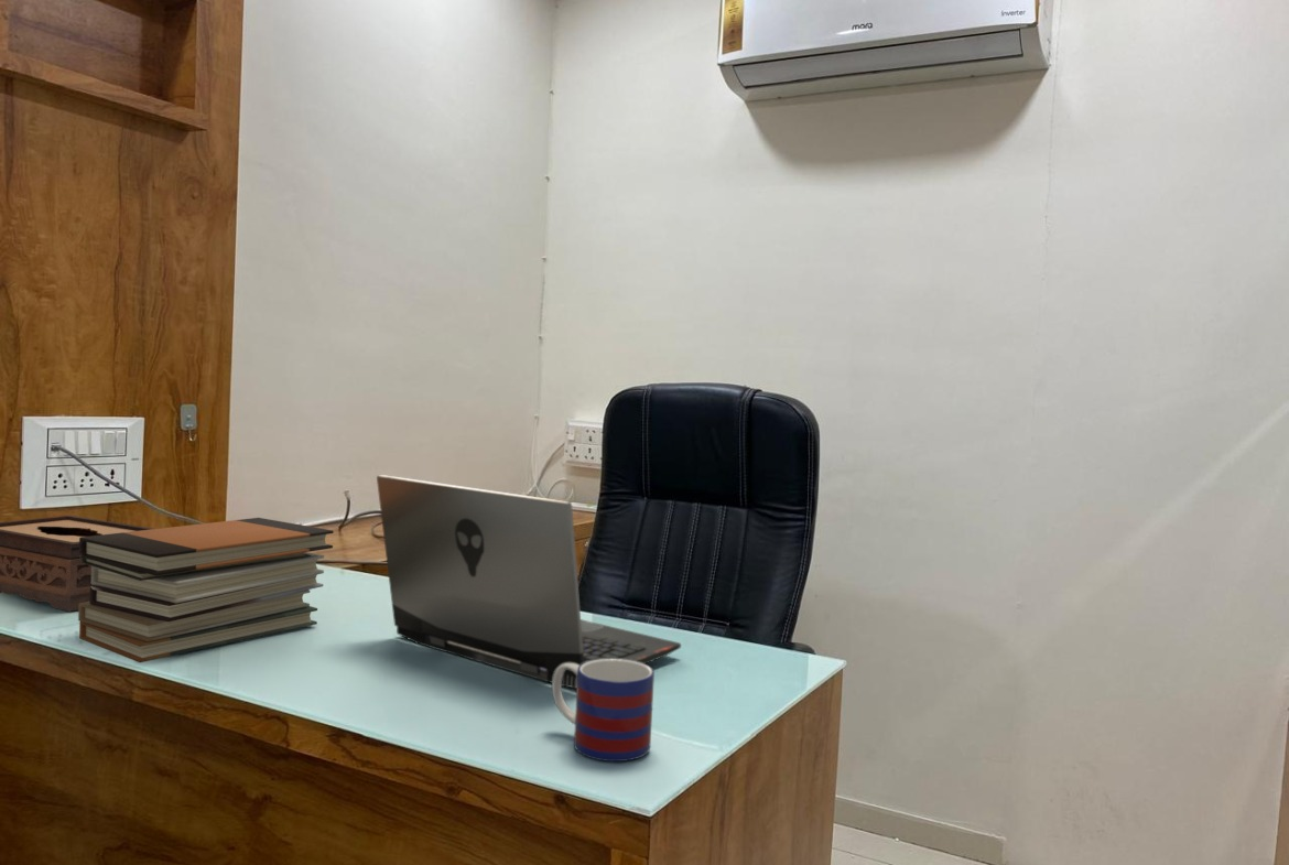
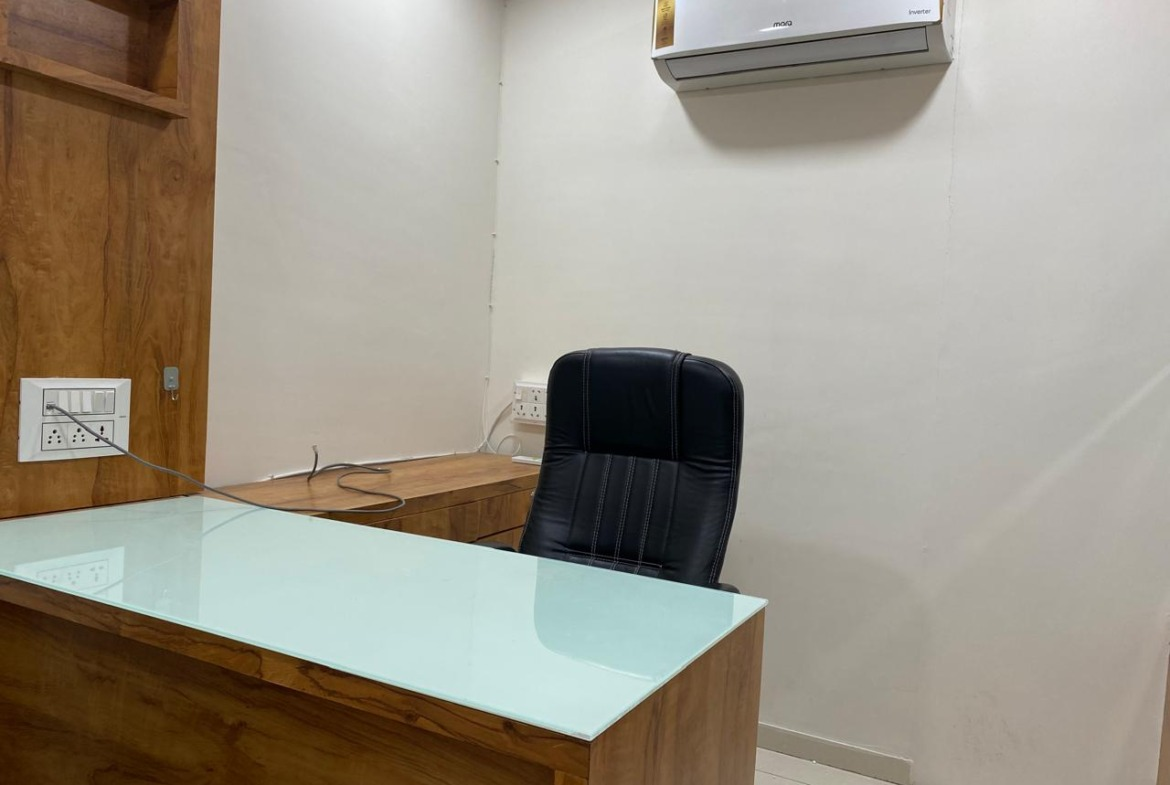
- book stack [77,517,335,663]
- laptop computer [376,474,682,690]
- mug [551,659,656,763]
- tissue box [0,515,154,613]
